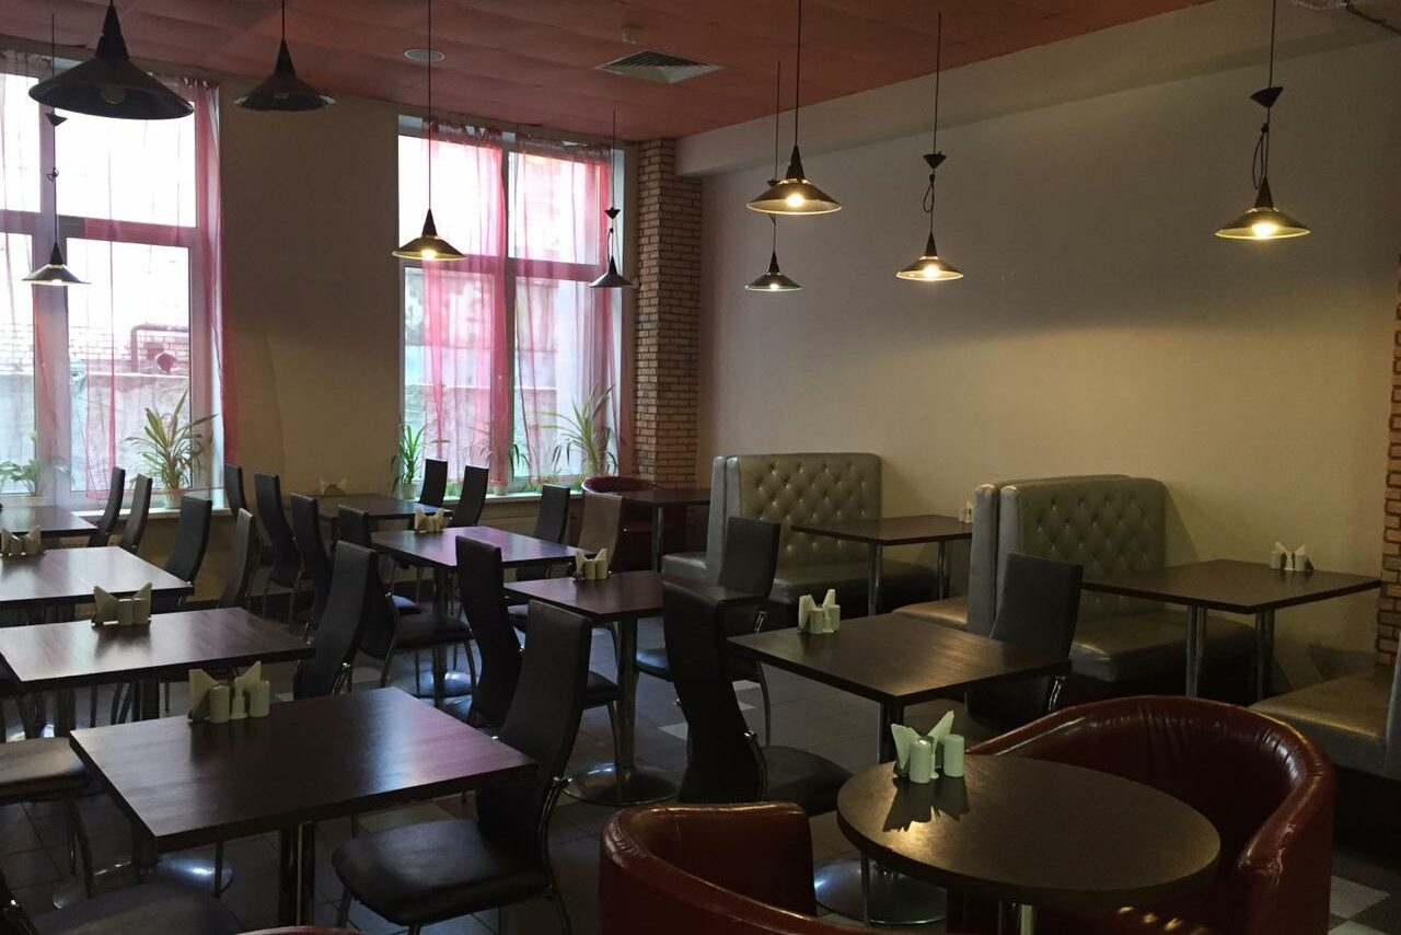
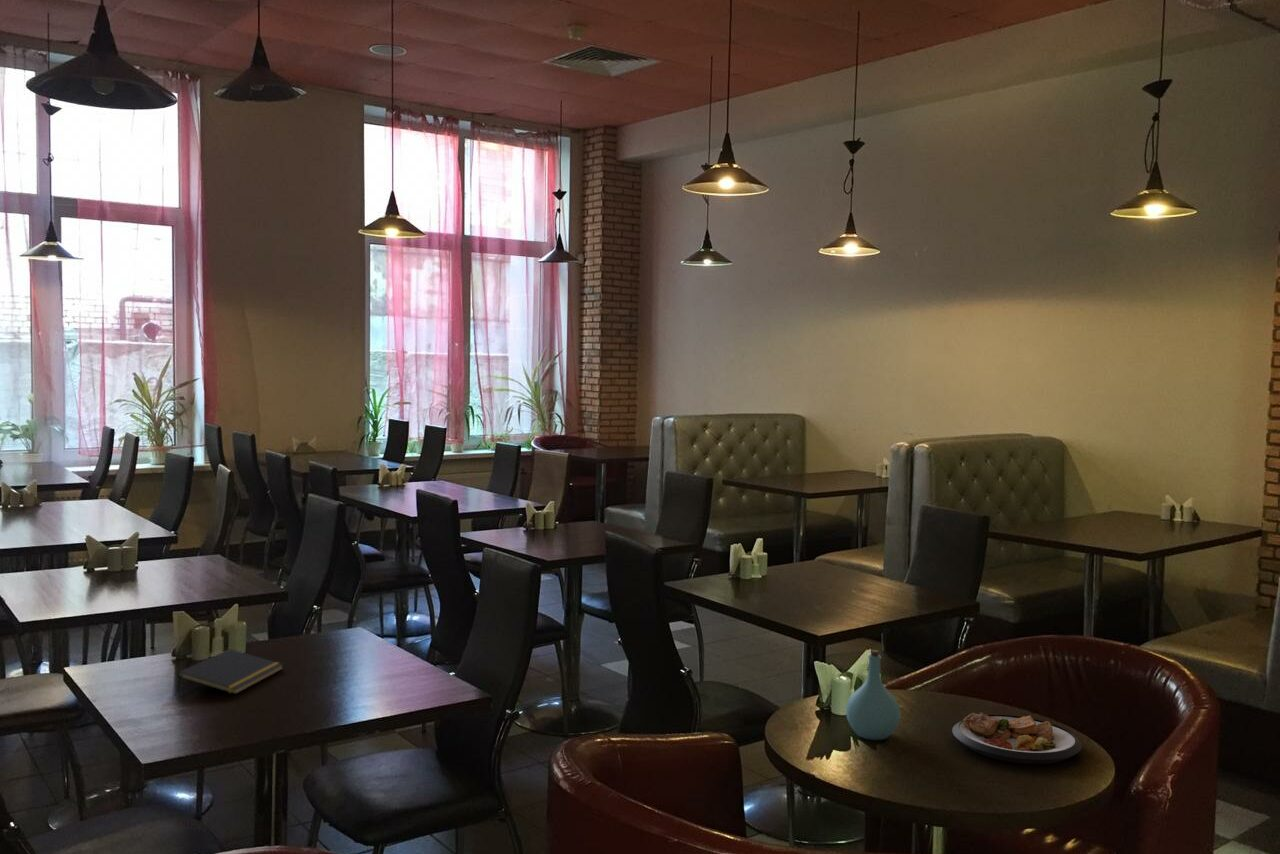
+ notepad [176,648,285,695]
+ bottle [845,649,902,741]
+ plate [951,711,1083,765]
